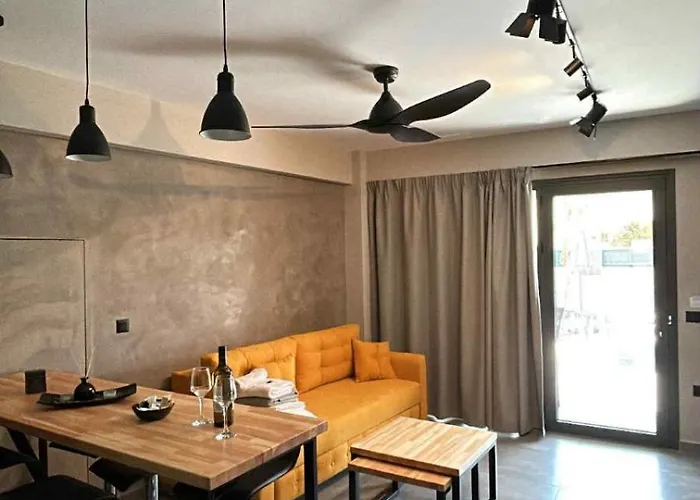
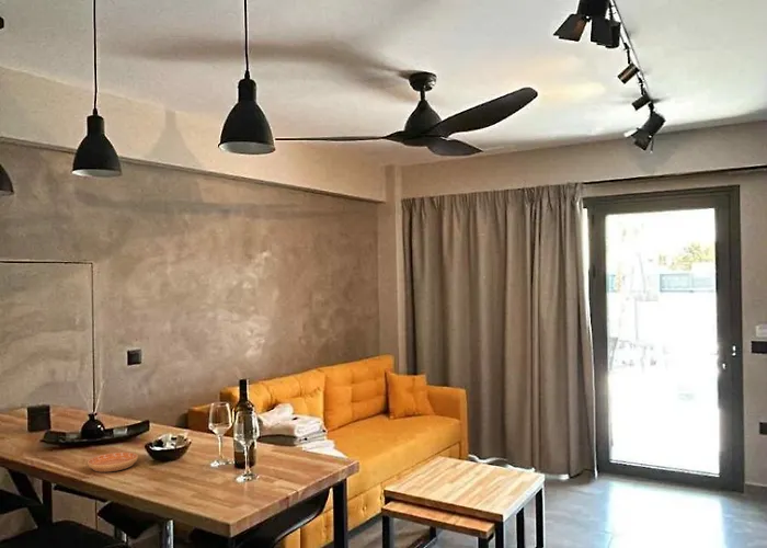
+ saucer [87,452,139,473]
